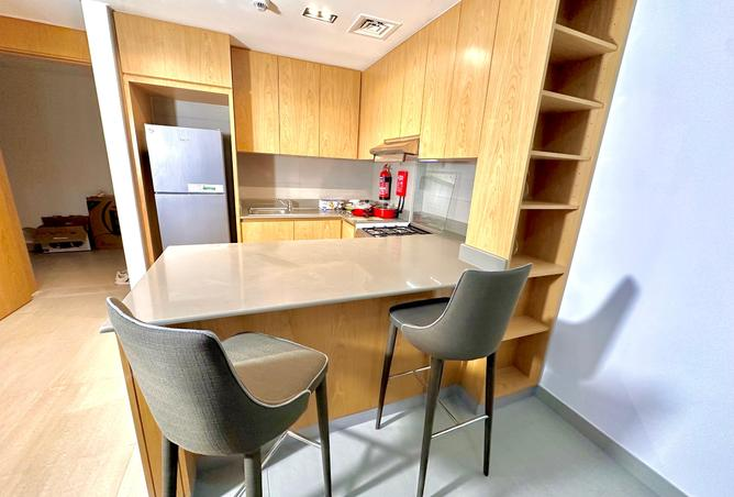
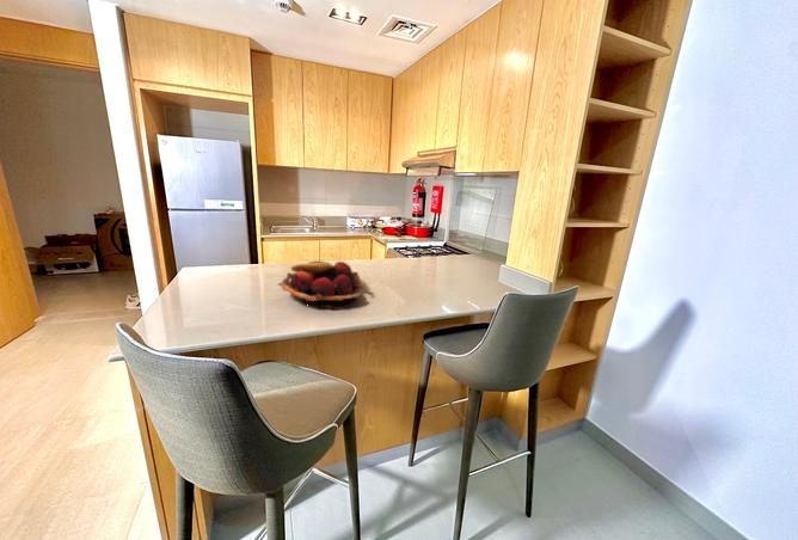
+ fruit basket [277,259,368,311]
